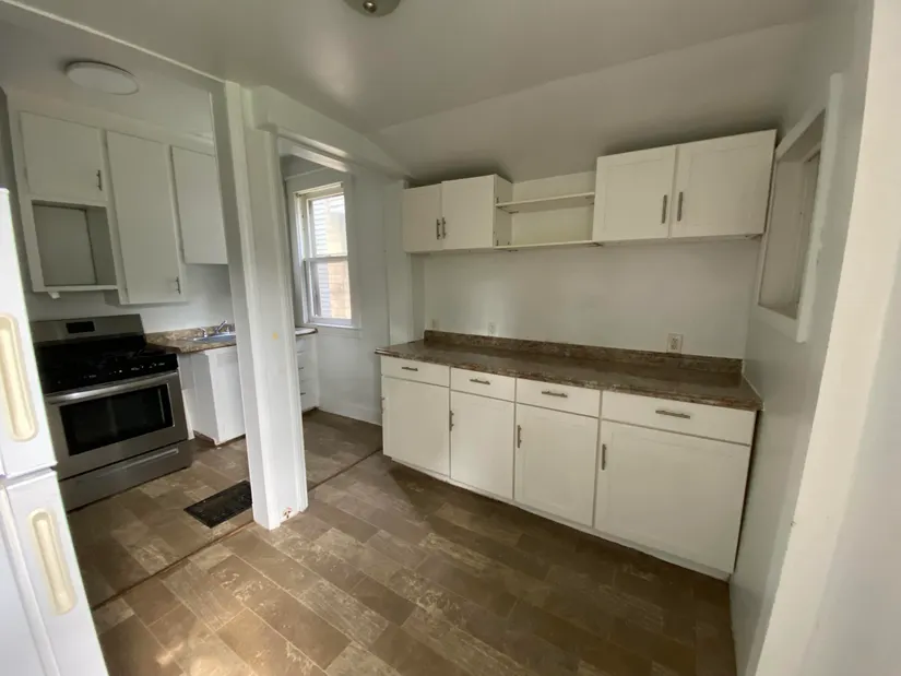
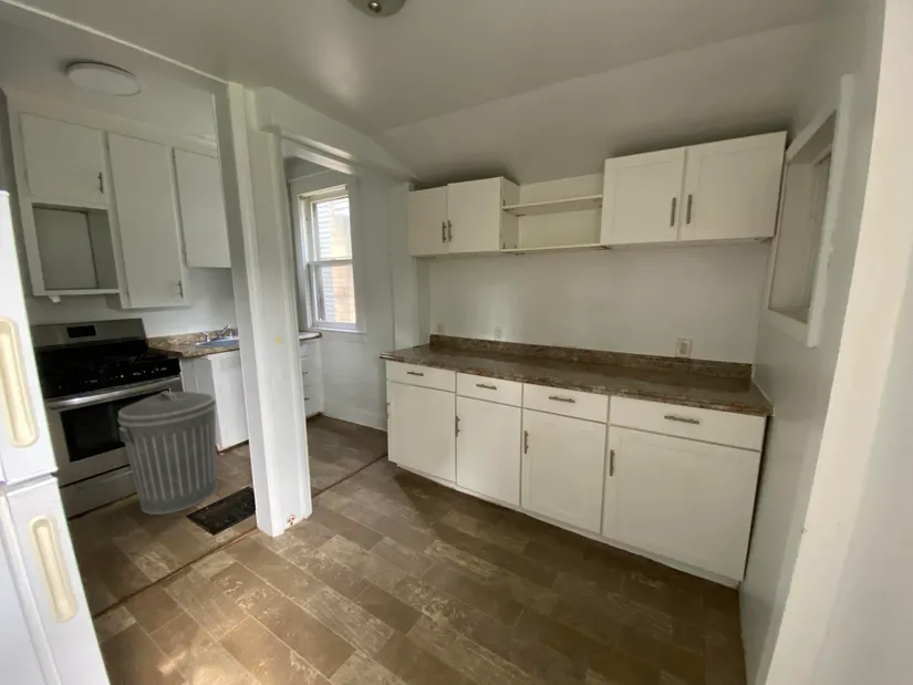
+ trash can [116,391,219,516]
